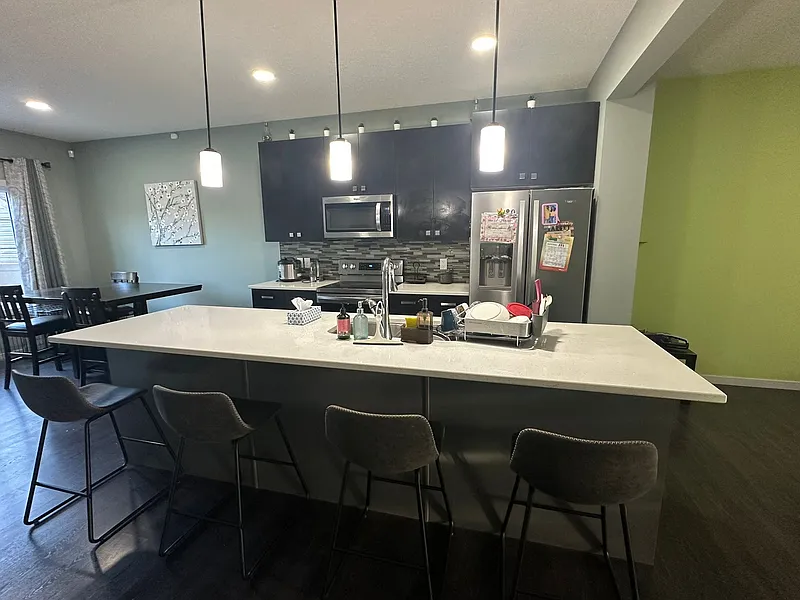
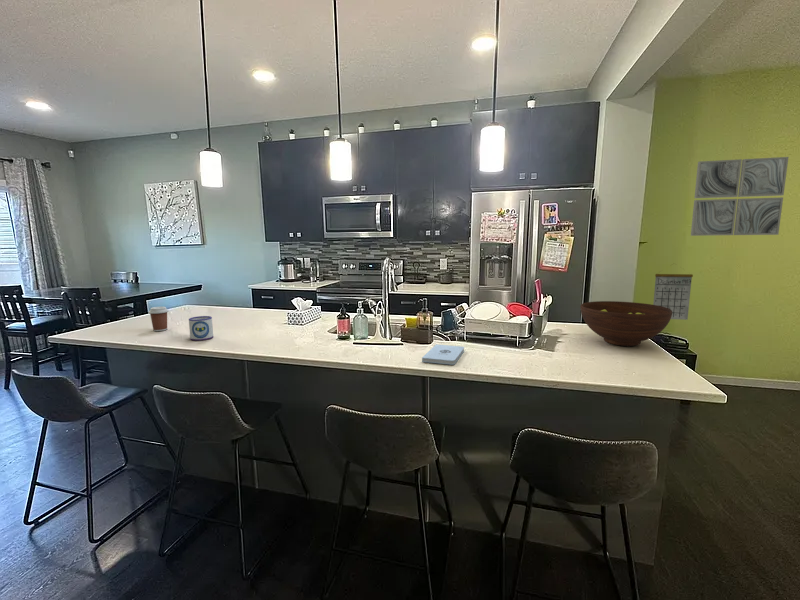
+ mug [188,315,214,341]
+ fruit bowl [580,300,672,347]
+ calendar [652,262,694,321]
+ coffee cup [147,306,170,332]
+ wall art [690,156,790,237]
+ notepad [421,343,465,366]
